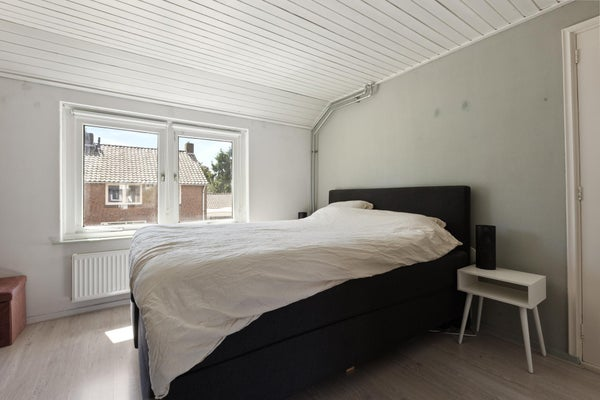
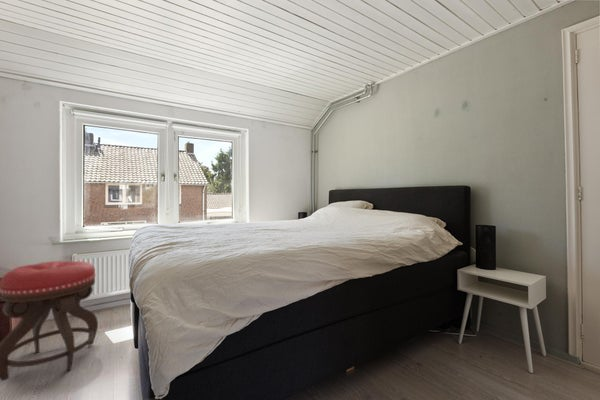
+ stool [0,260,99,382]
